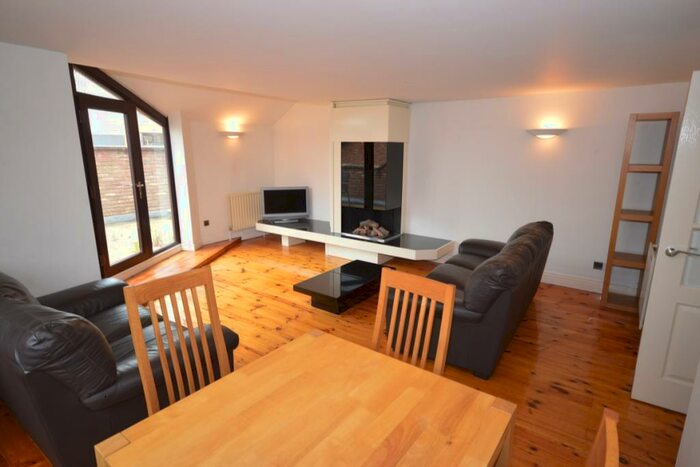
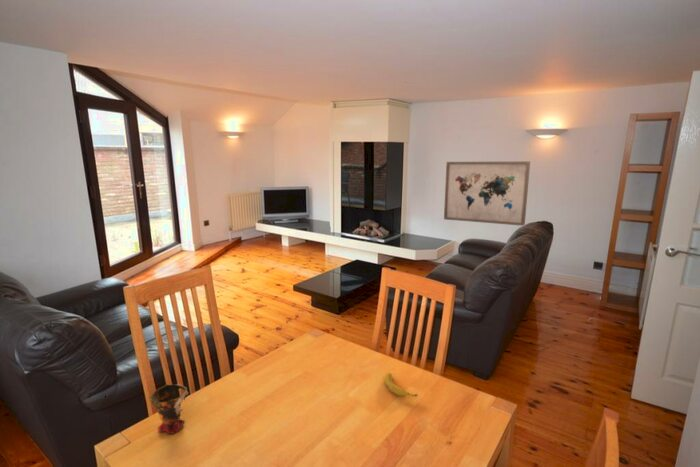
+ cup [149,383,189,435]
+ wall art [443,161,531,227]
+ banana [383,372,419,397]
